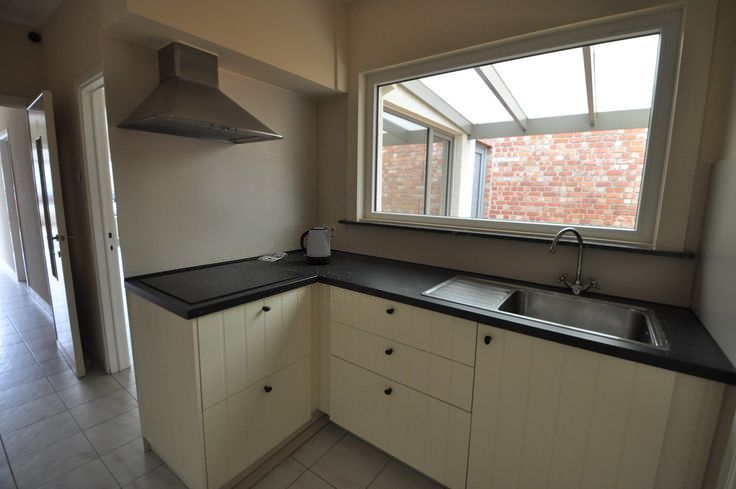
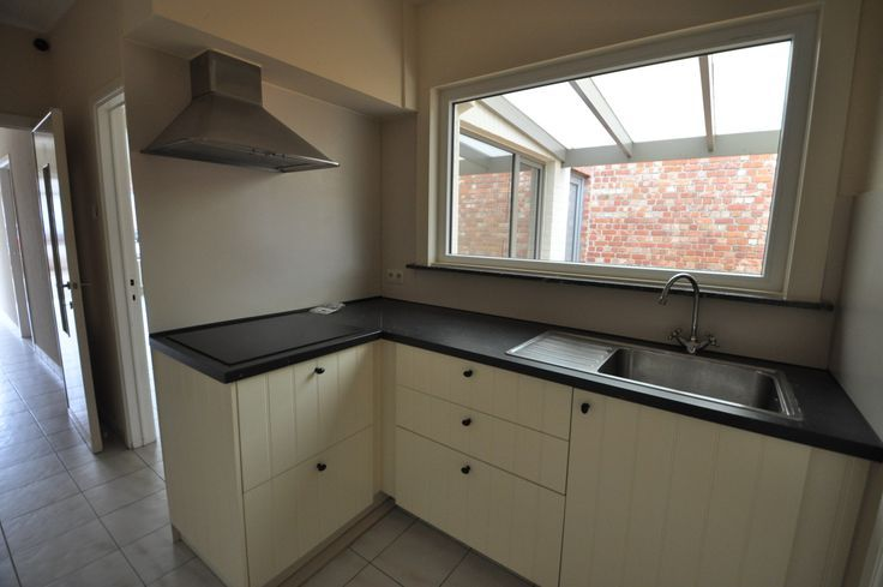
- kettle [299,226,332,265]
